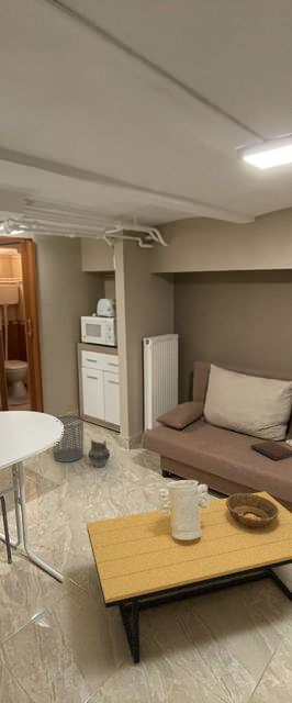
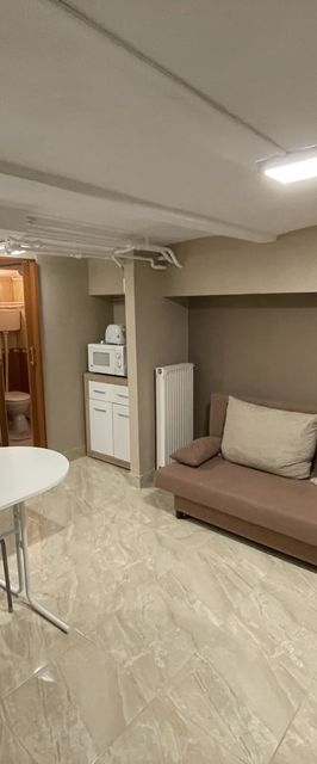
- book [249,439,292,461]
- coffee table [86,491,292,665]
- decorative vase [157,479,209,539]
- ceramic jug [87,438,111,469]
- decorative bowl [226,492,279,528]
- waste bin [52,414,85,462]
